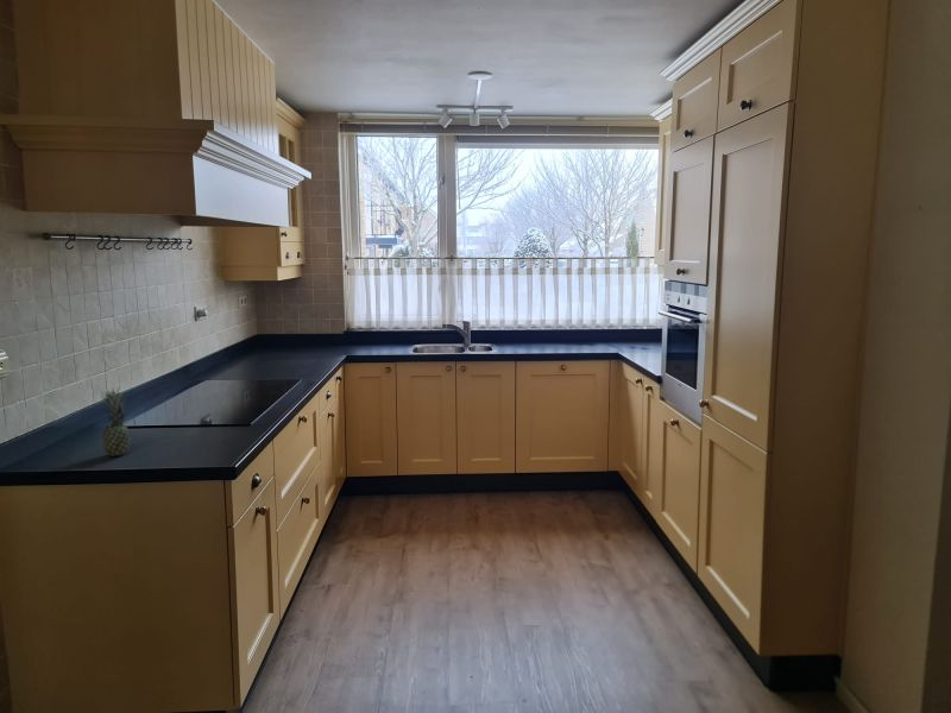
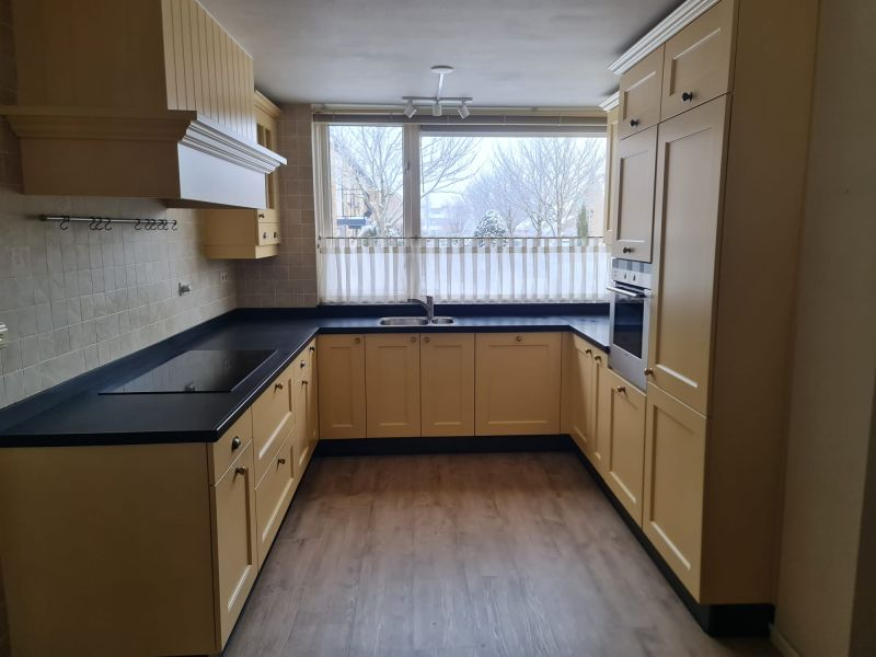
- fruit [99,386,132,458]
